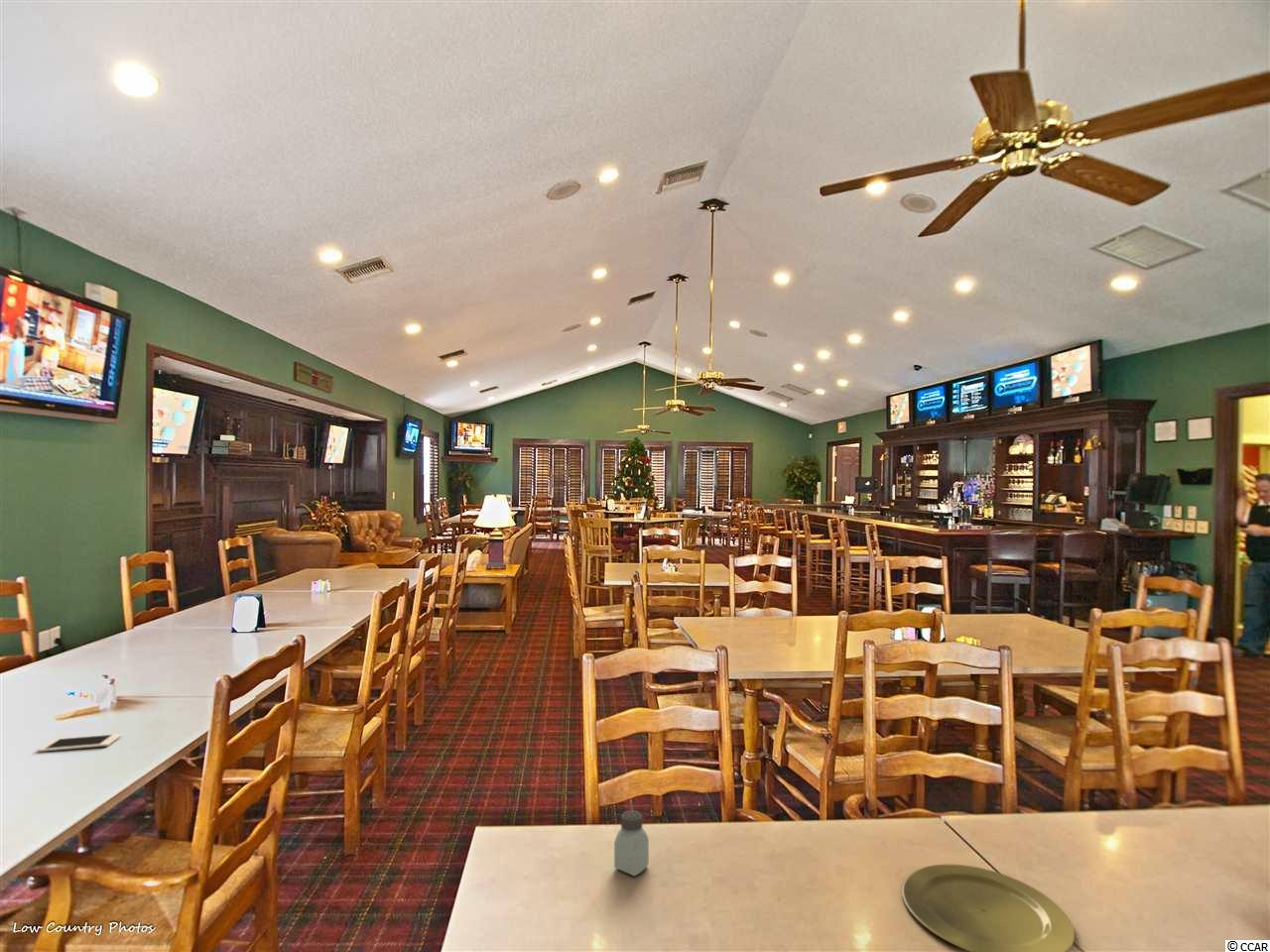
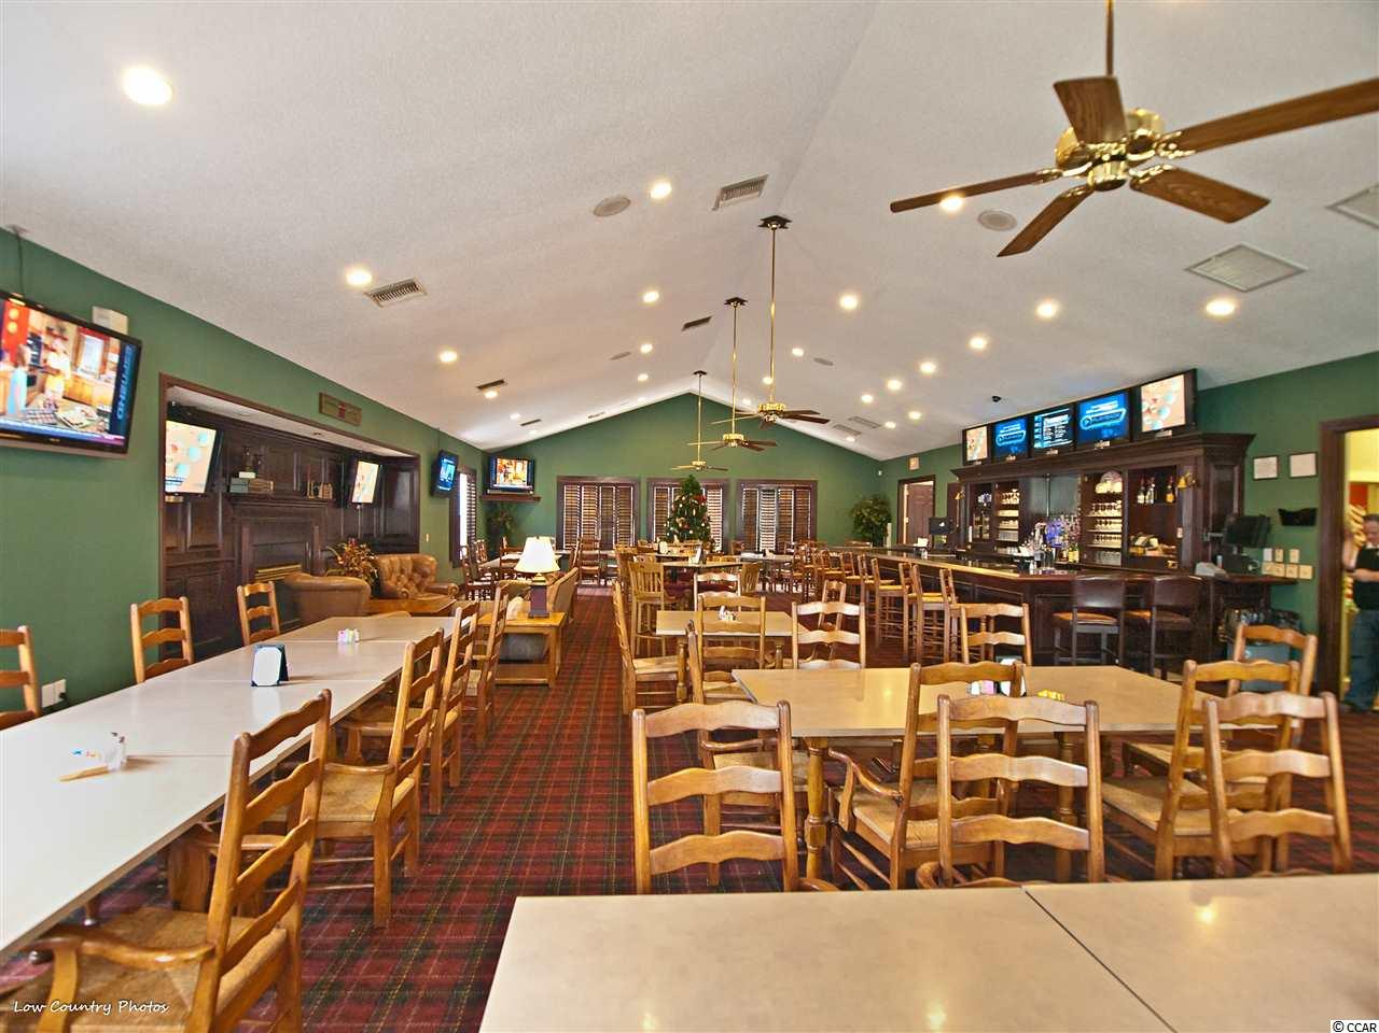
- cell phone [37,733,122,753]
- saltshaker [613,809,650,877]
- plate [901,864,1076,952]
